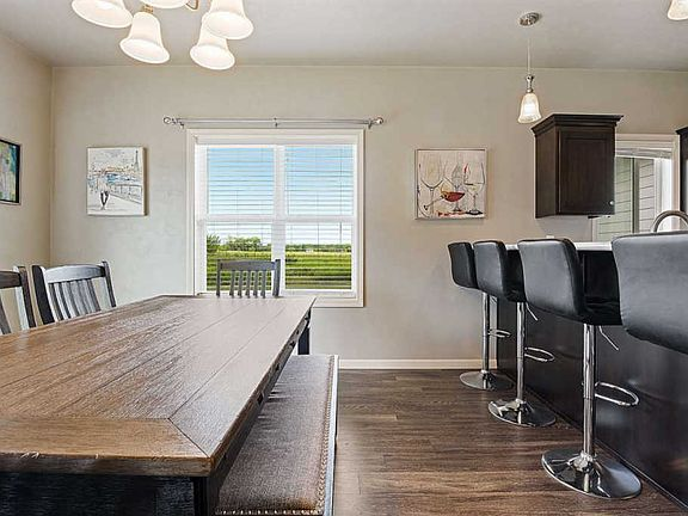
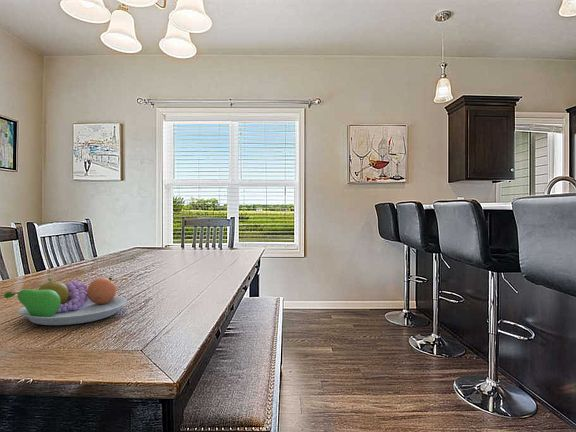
+ fruit bowl [3,274,128,326]
